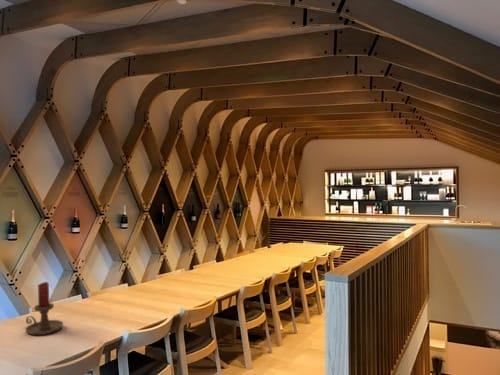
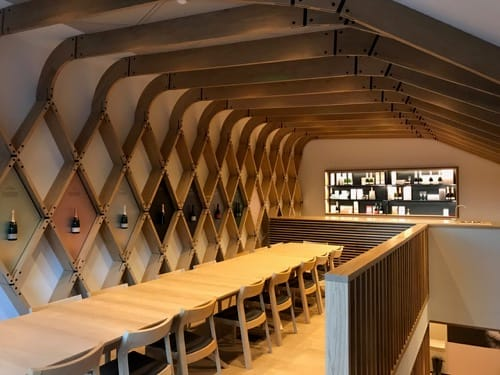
- candle holder [25,281,64,336]
